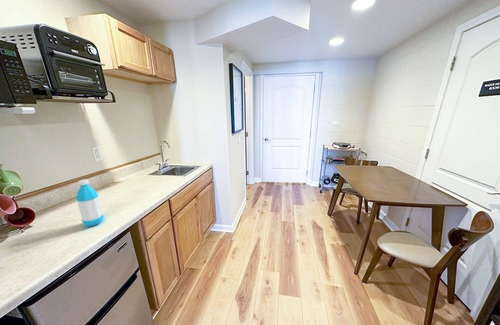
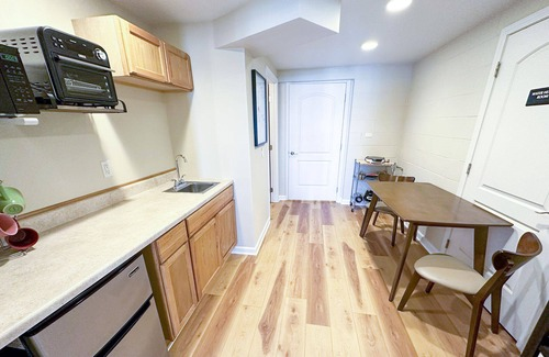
- water bottle [75,178,105,228]
